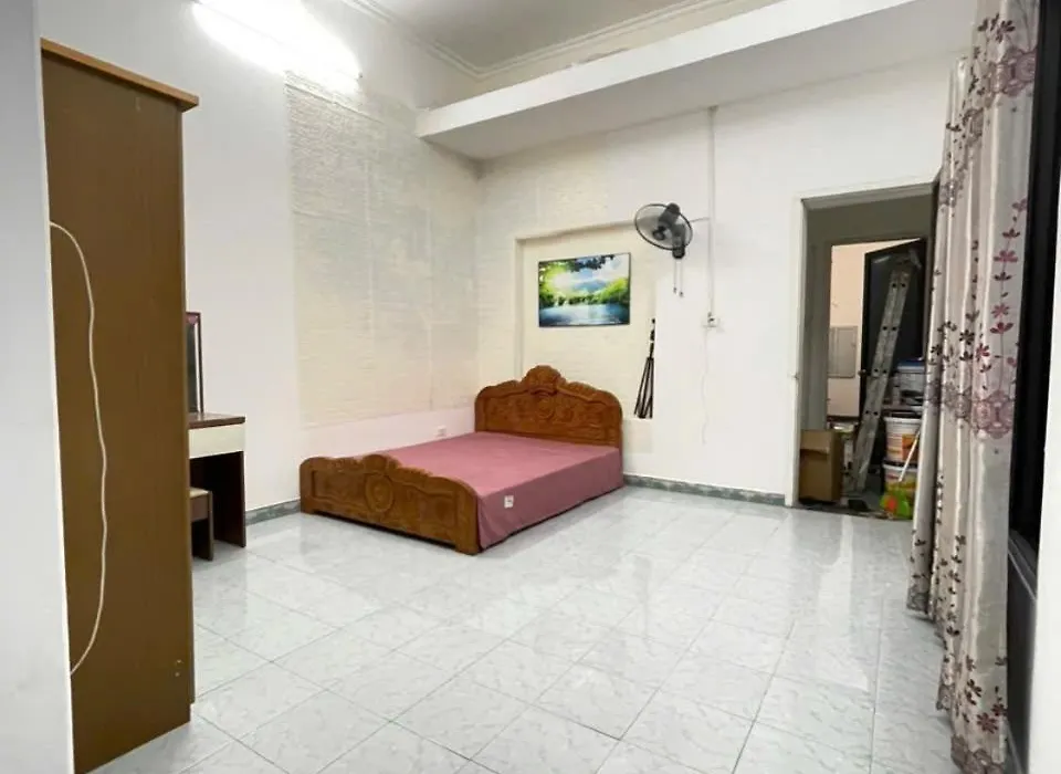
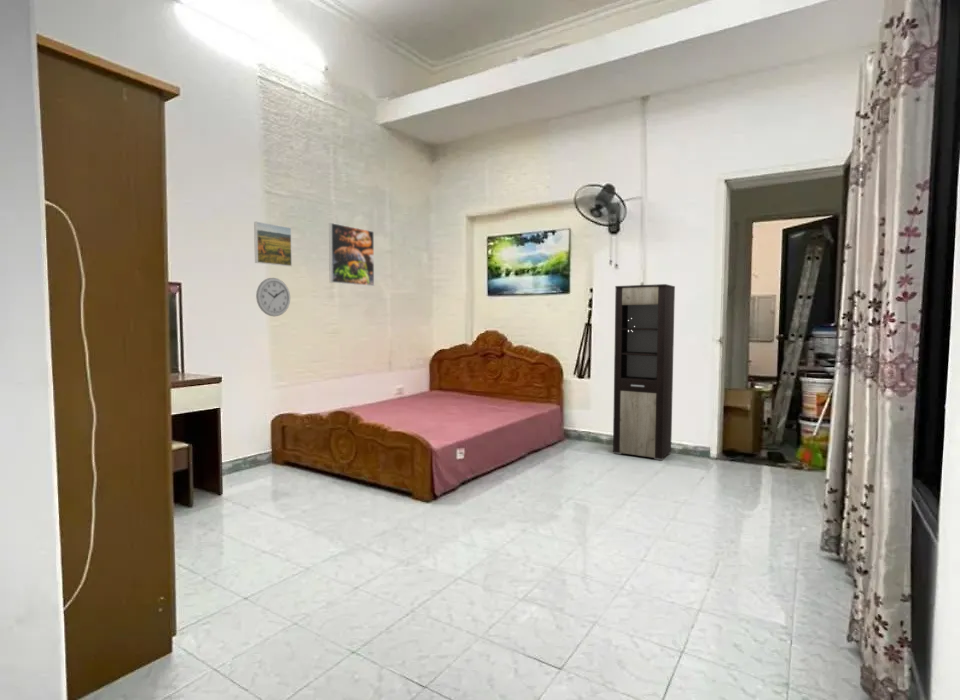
+ wall clock [255,277,291,317]
+ cabinet [612,283,676,461]
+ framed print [328,222,375,287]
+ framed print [253,221,293,267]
